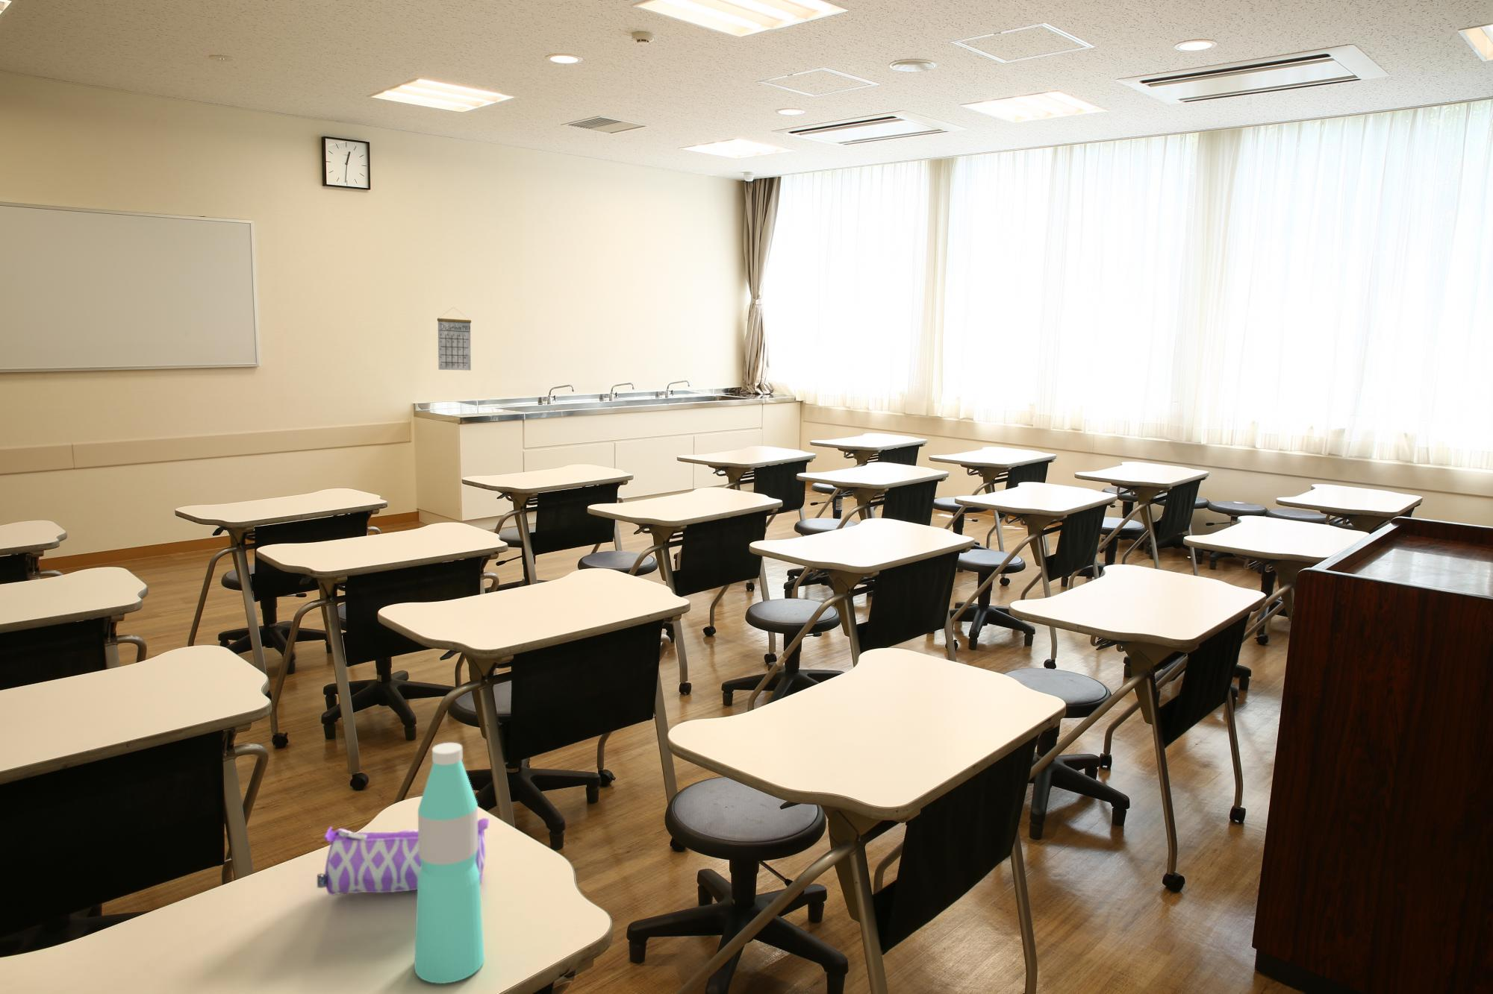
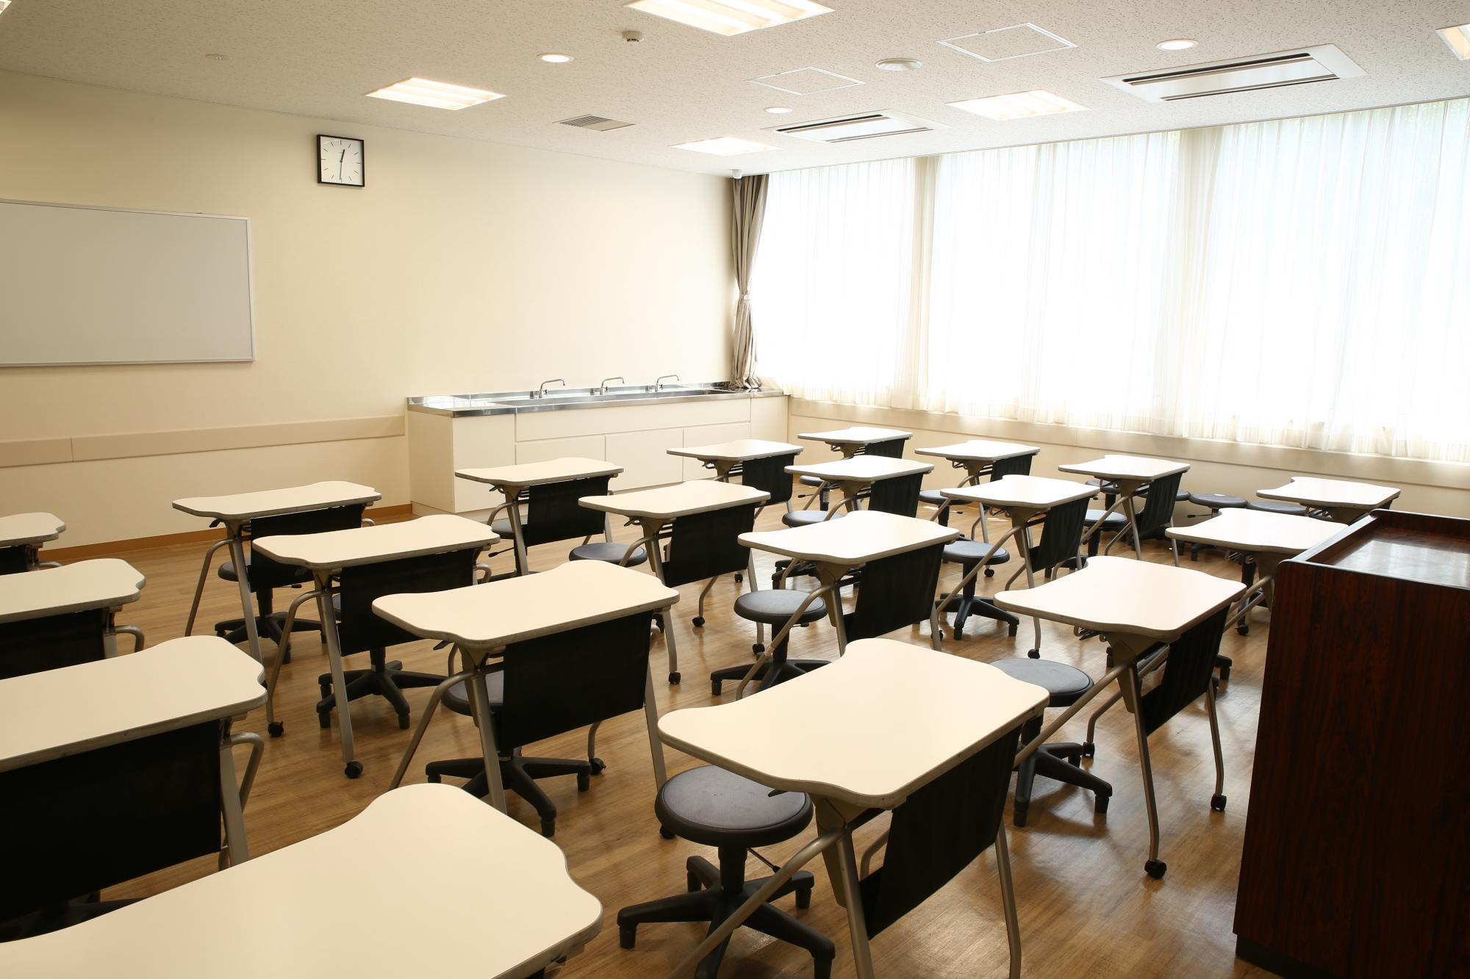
- water bottle [414,742,485,984]
- calendar [436,307,472,372]
- pencil case [316,818,490,896]
